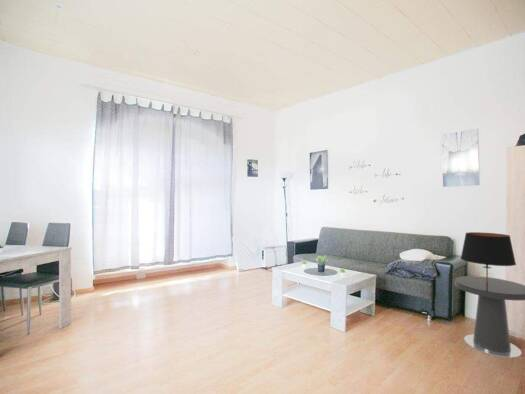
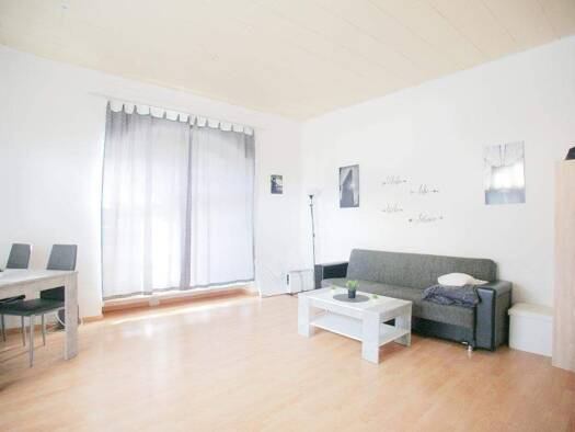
- side table [454,275,525,359]
- table lamp [460,231,517,282]
